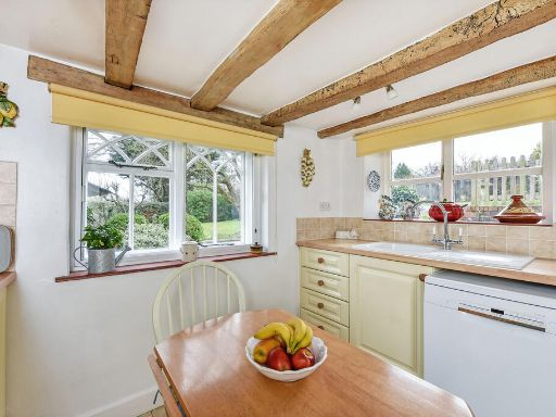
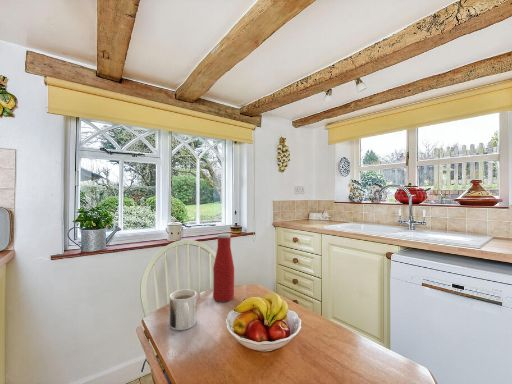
+ bottle [212,233,235,303]
+ mug [169,289,198,331]
